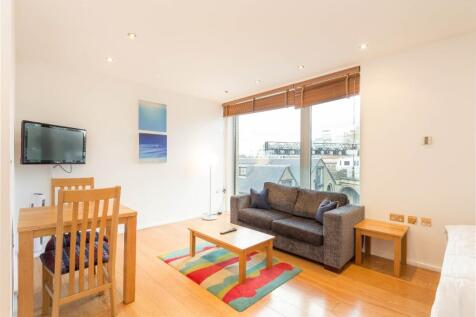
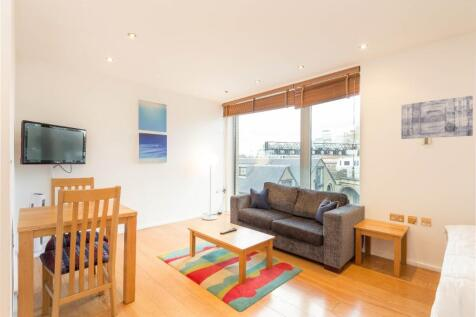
+ wall art [400,95,474,140]
